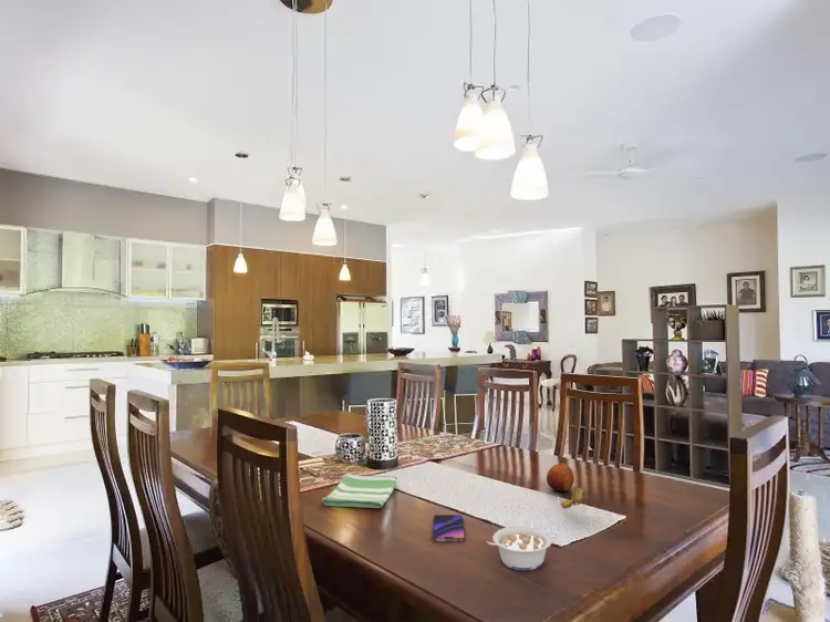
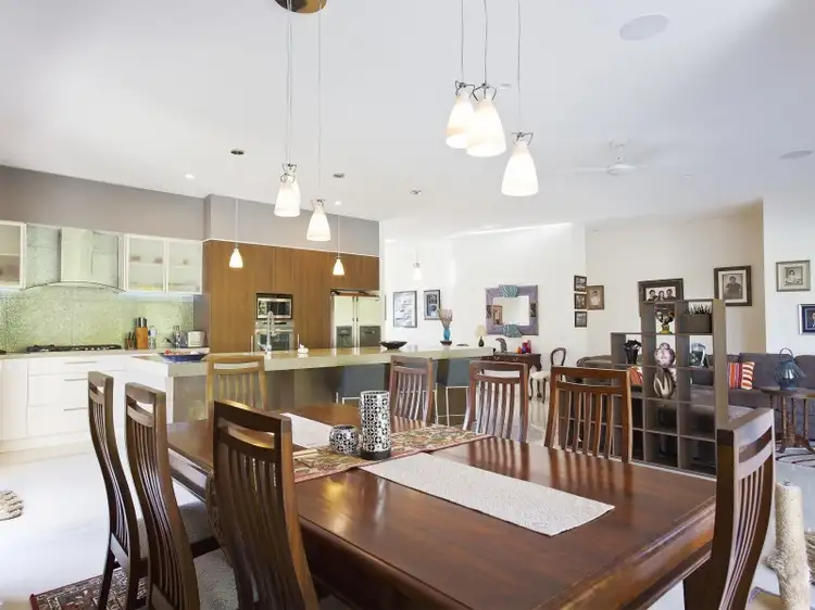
- legume [487,525,553,571]
- banana [560,486,595,510]
- dish towel [321,474,398,509]
- fruit [546,462,575,493]
- smartphone [432,514,466,542]
